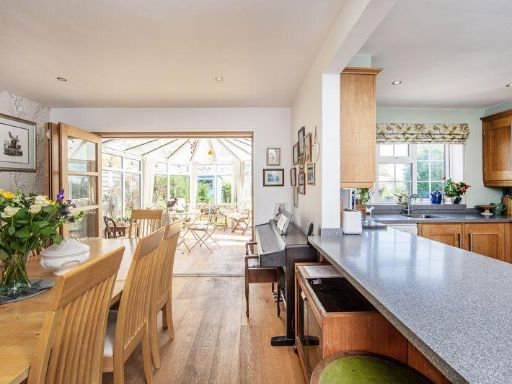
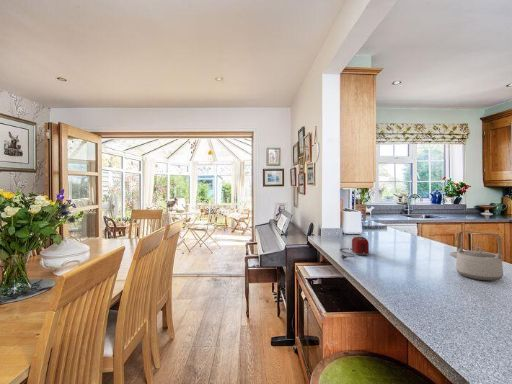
+ teapot [448,229,504,282]
+ toaster [339,236,370,260]
